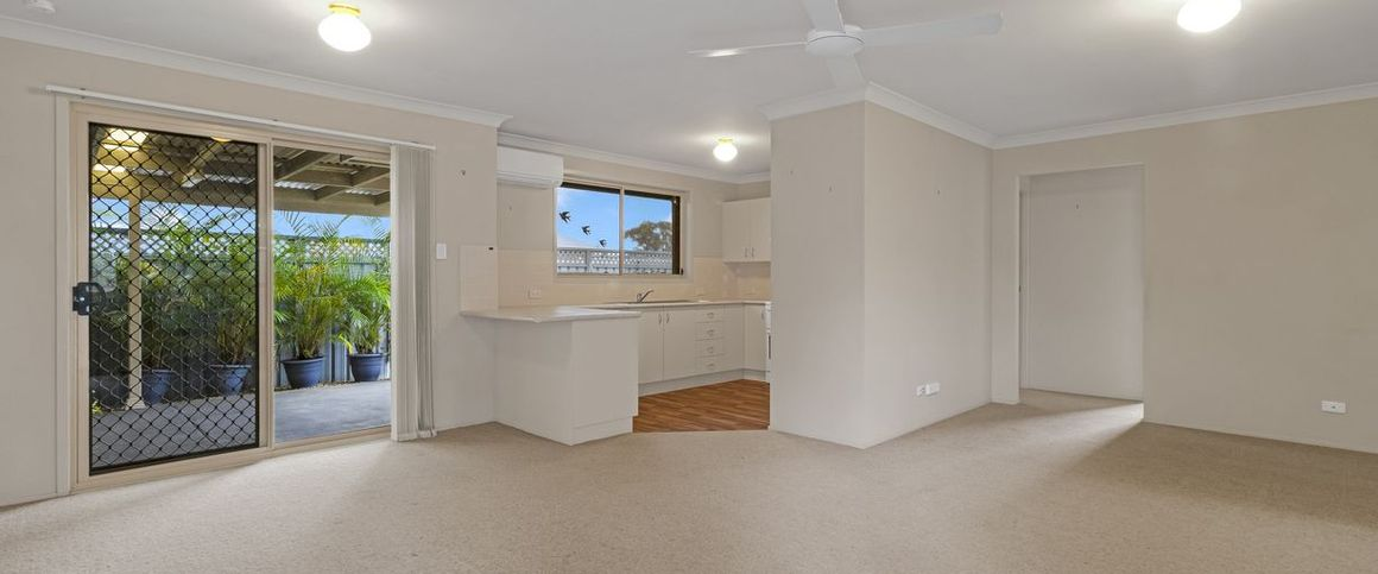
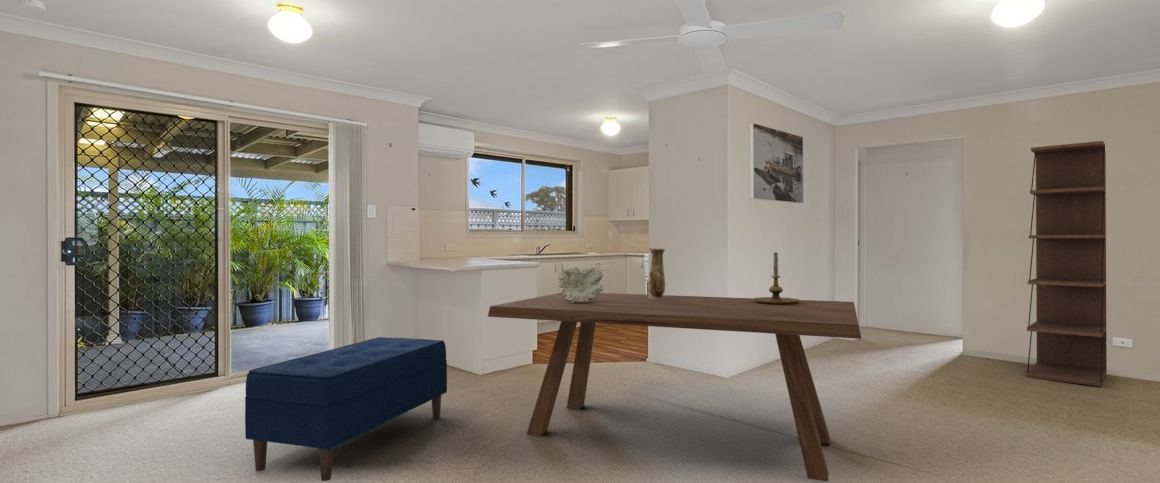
+ bookcase [1025,140,1108,388]
+ vase [647,247,666,299]
+ dining table [487,291,862,482]
+ bench [244,336,448,482]
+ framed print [749,122,804,205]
+ candle holder [753,252,801,304]
+ decorative bowl [557,265,605,303]
